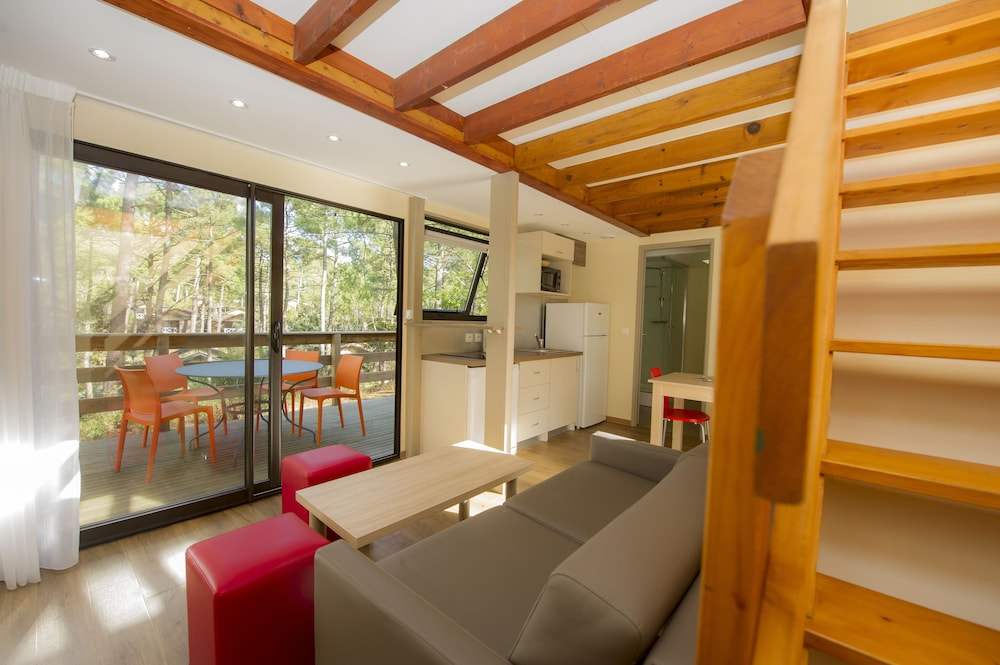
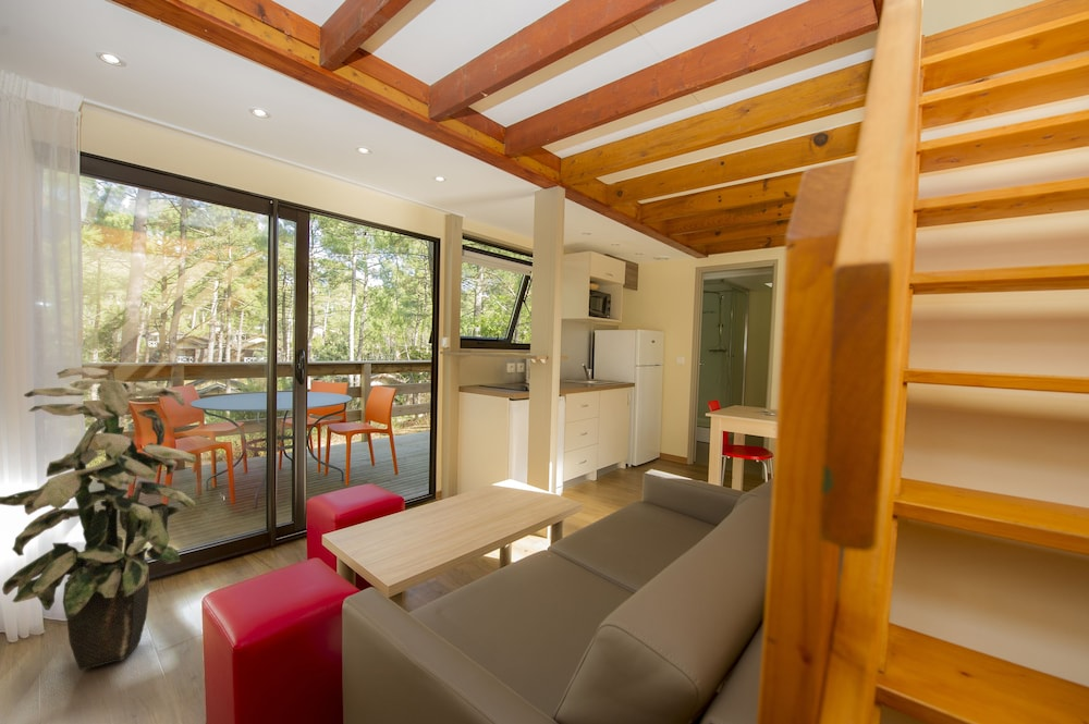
+ indoor plant [0,366,198,671]
